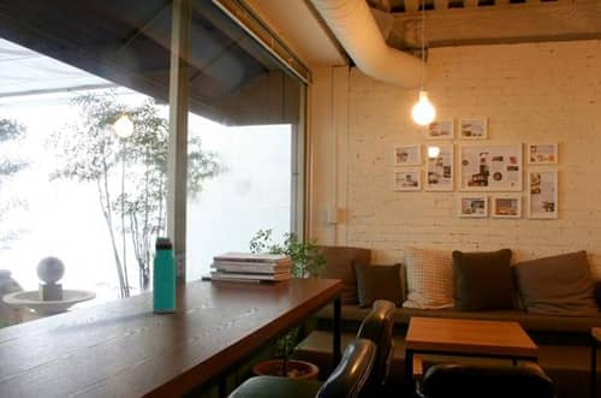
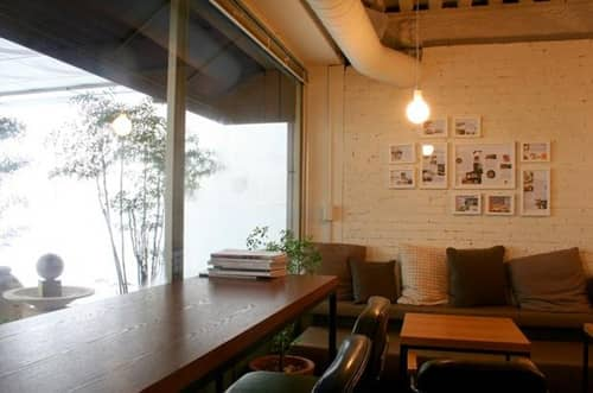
- water bottle [151,236,177,314]
